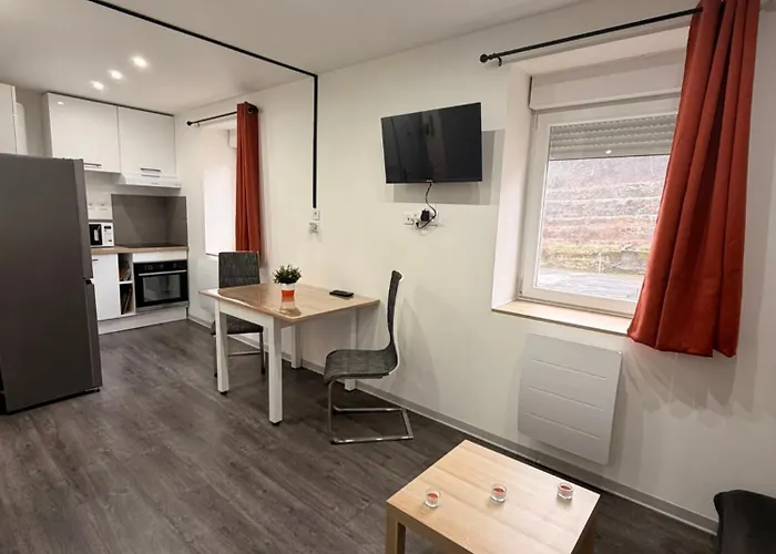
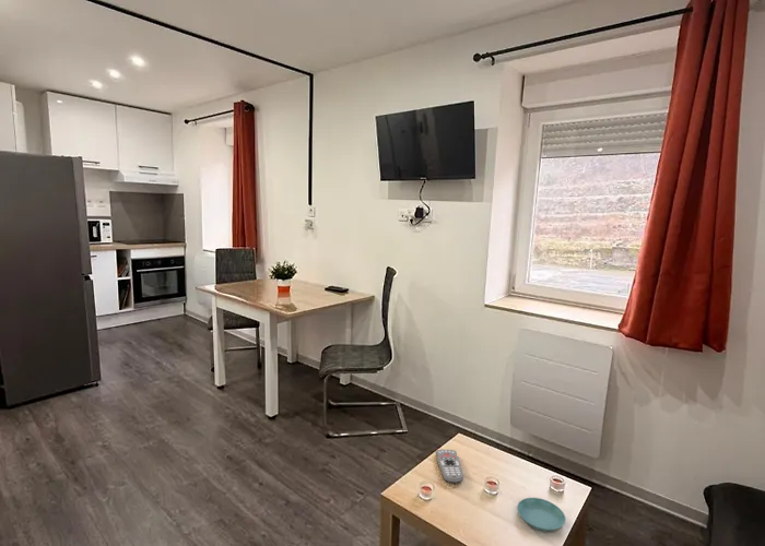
+ remote control [435,449,464,484]
+ saucer [516,497,567,533]
